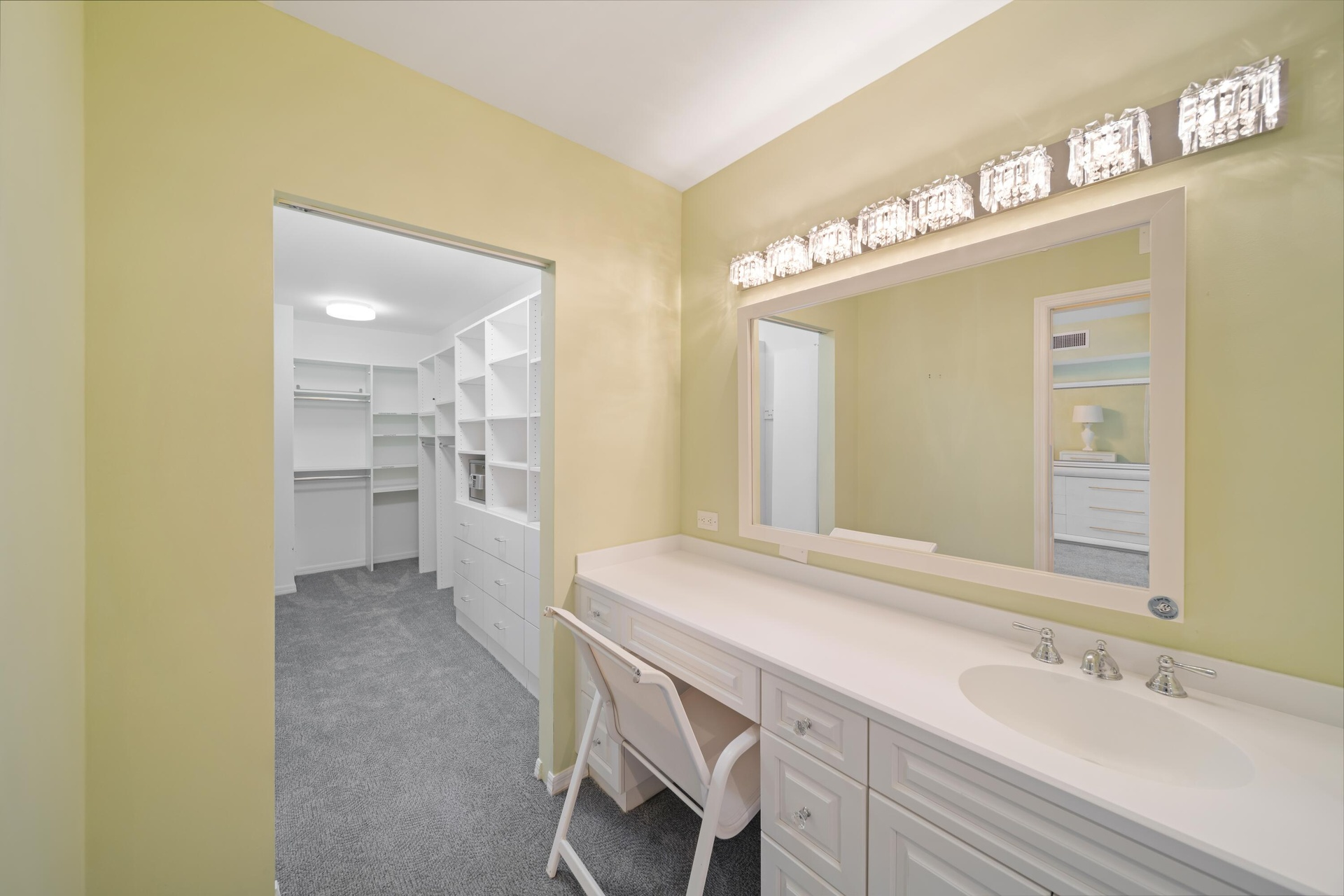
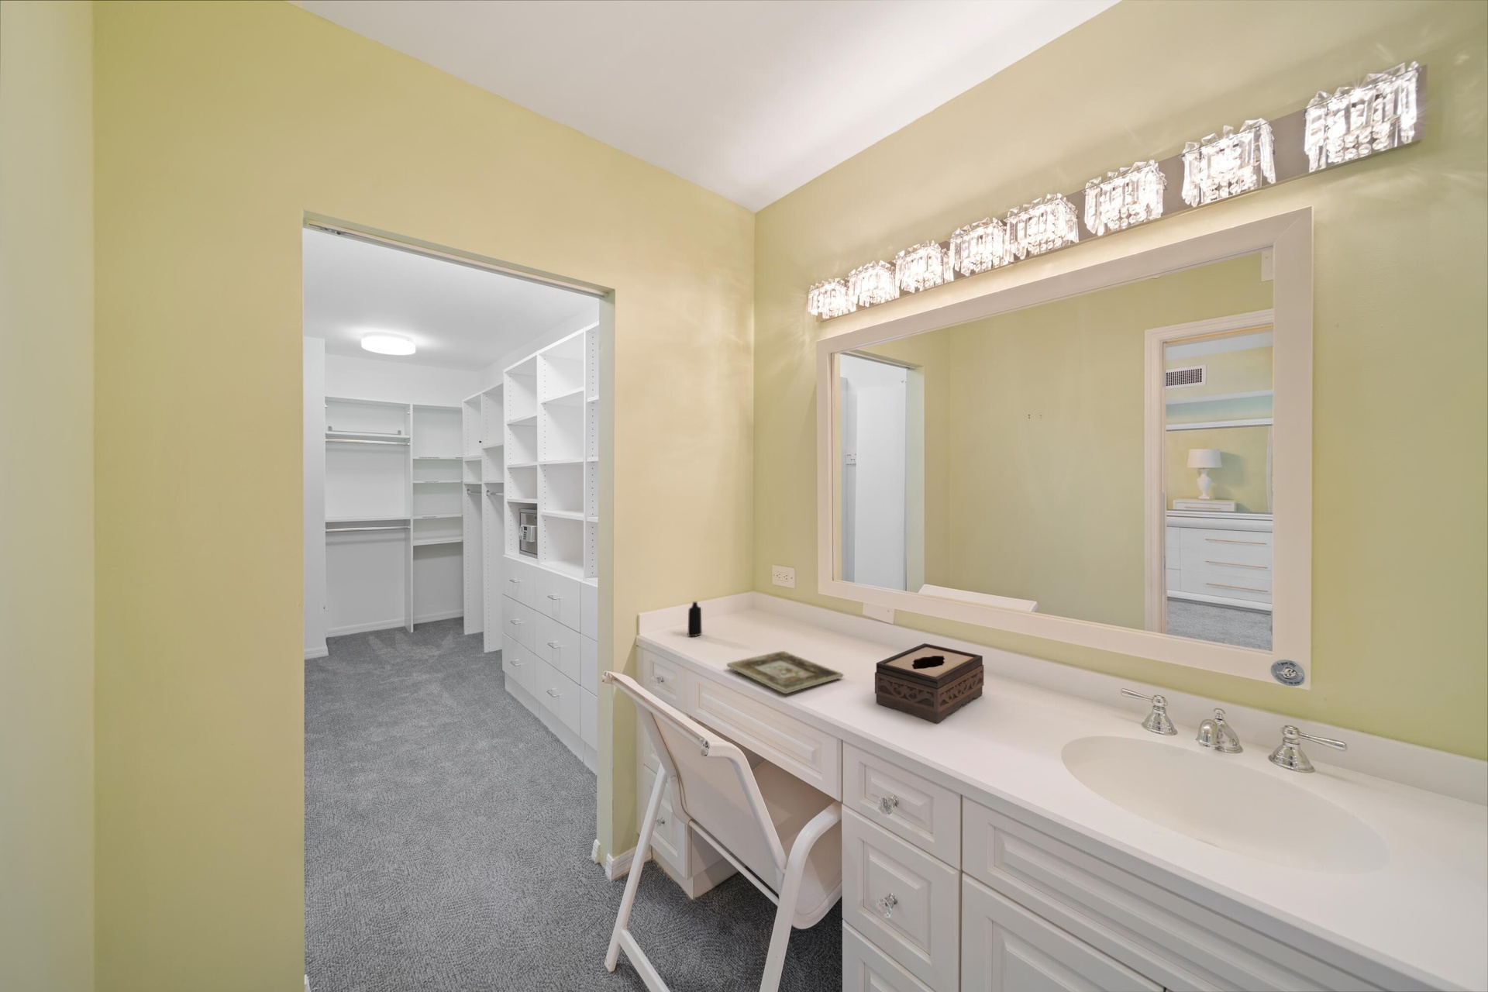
+ perfume bottle [688,600,703,637]
+ tissue box [875,642,984,724]
+ picture frame [726,650,845,694]
